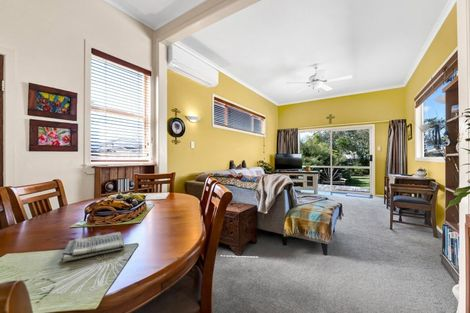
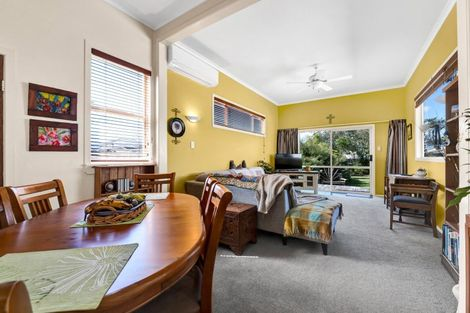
- dish towel [61,231,126,263]
